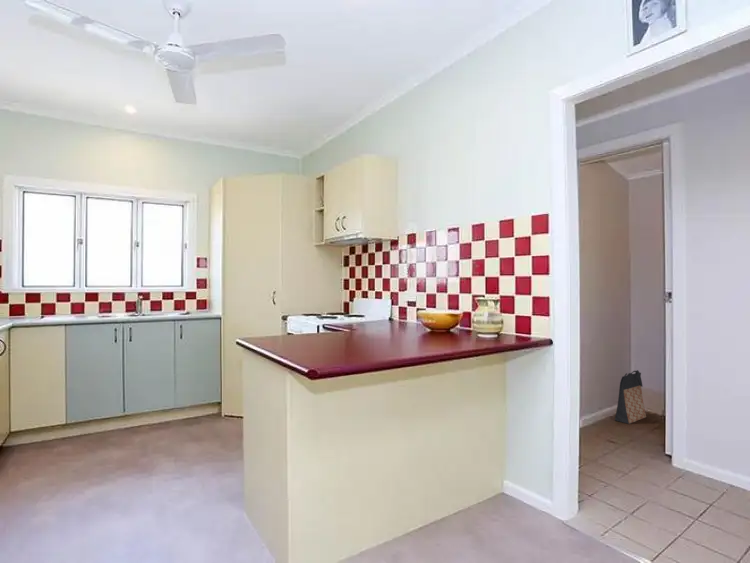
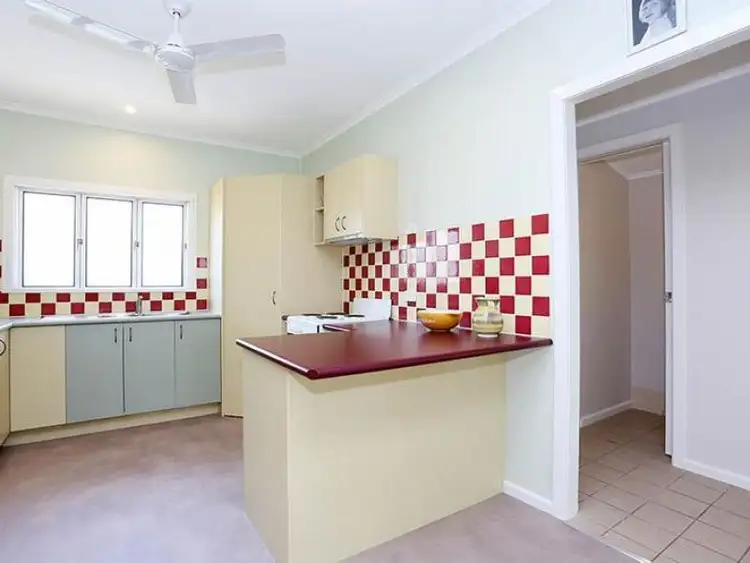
- bag [614,369,647,425]
